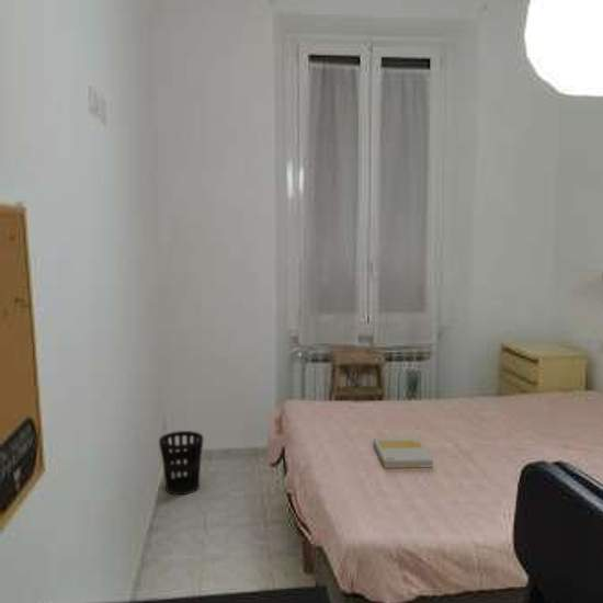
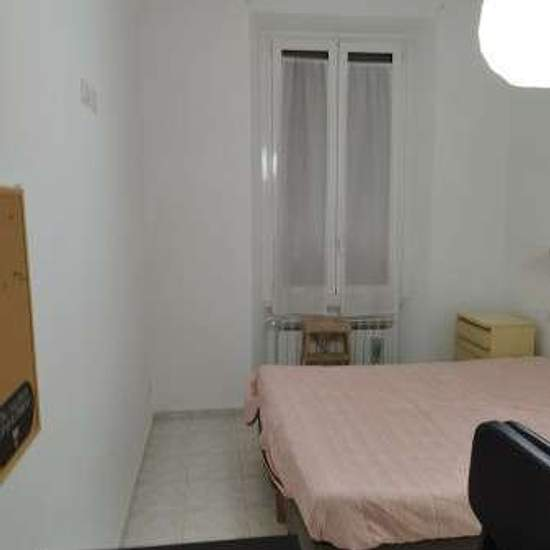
- wastebasket [158,430,204,496]
- book [373,435,434,469]
